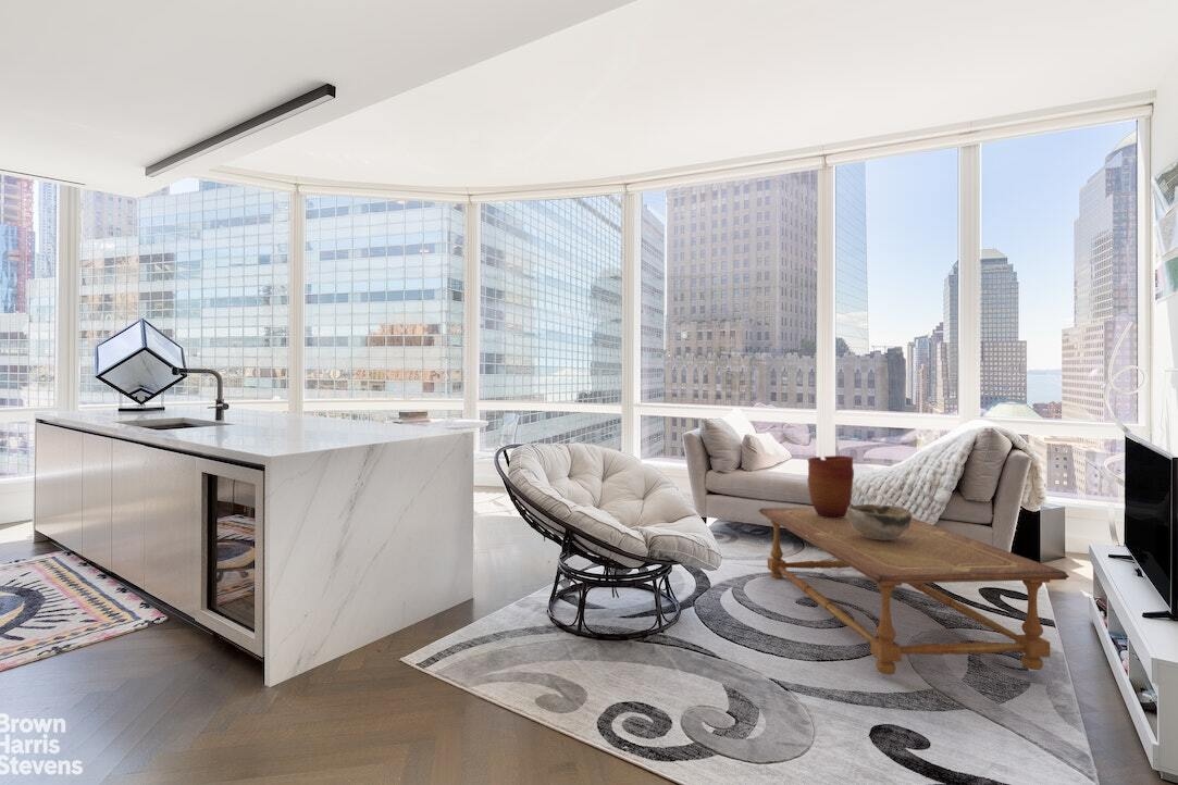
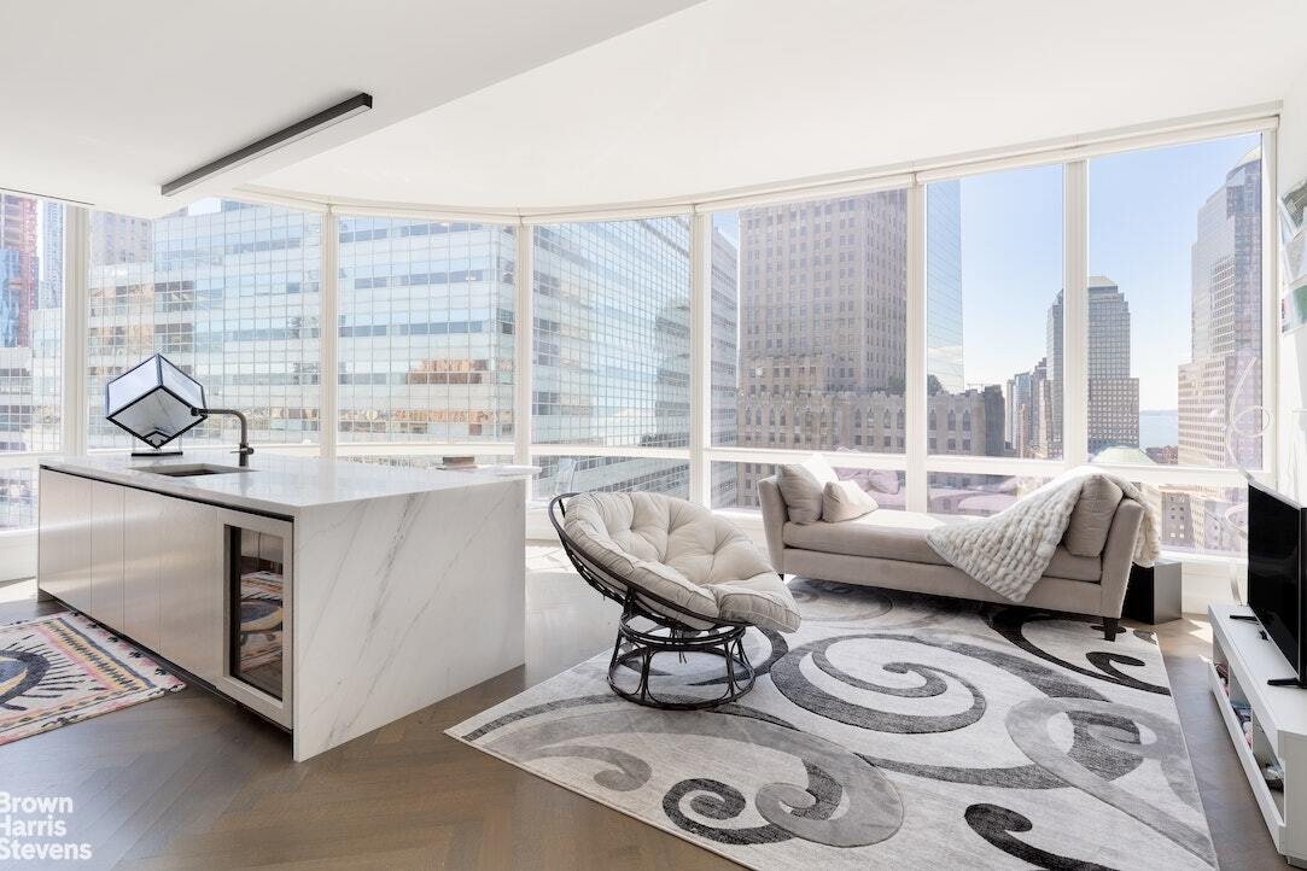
- decorative bowl [847,503,913,540]
- coffee table [758,507,1070,675]
- vase [806,454,855,519]
